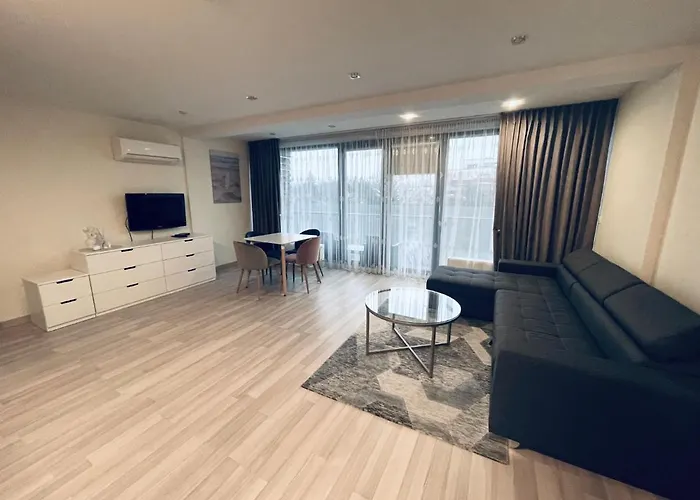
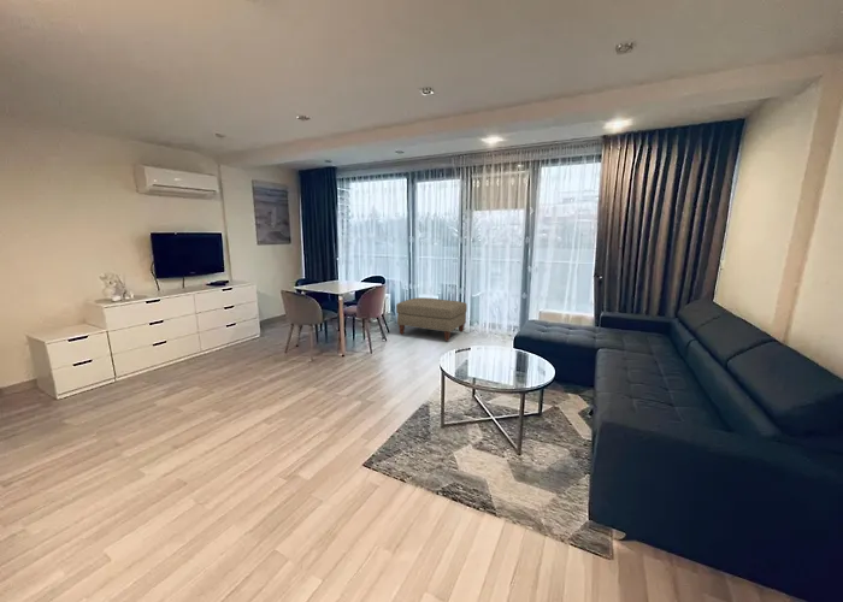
+ ottoman [395,296,468,342]
